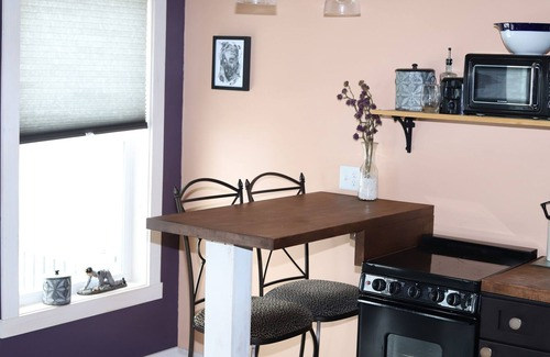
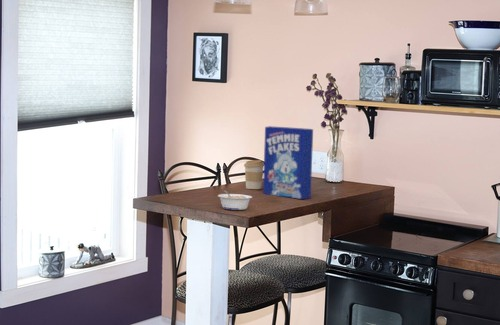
+ cereal box [262,125,314,200]
+ legume [217,189,253,211]
+ coffee cup [243,159,264,190]
